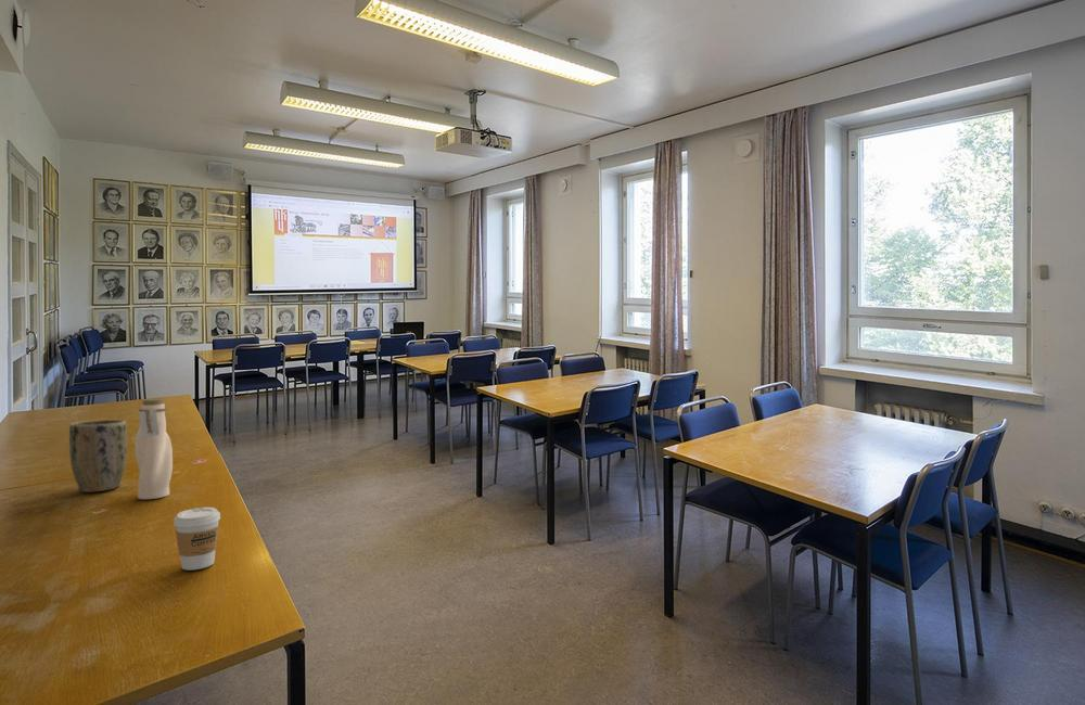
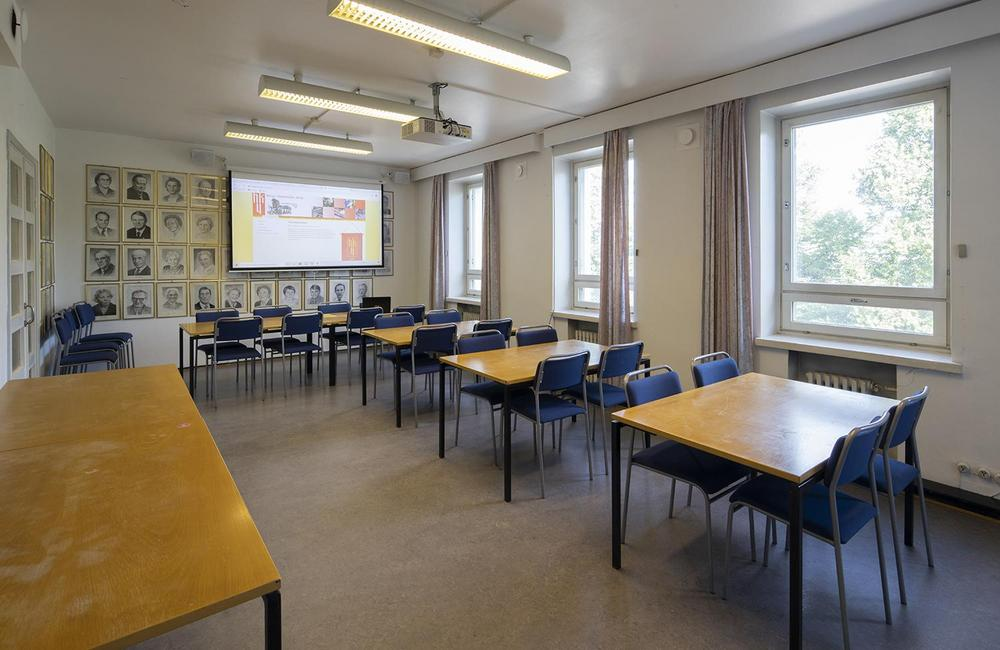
- water bottle [135,398,174,500]
- coffee cup [173,507,221,572]
- plant pot [68,419,128,493]
